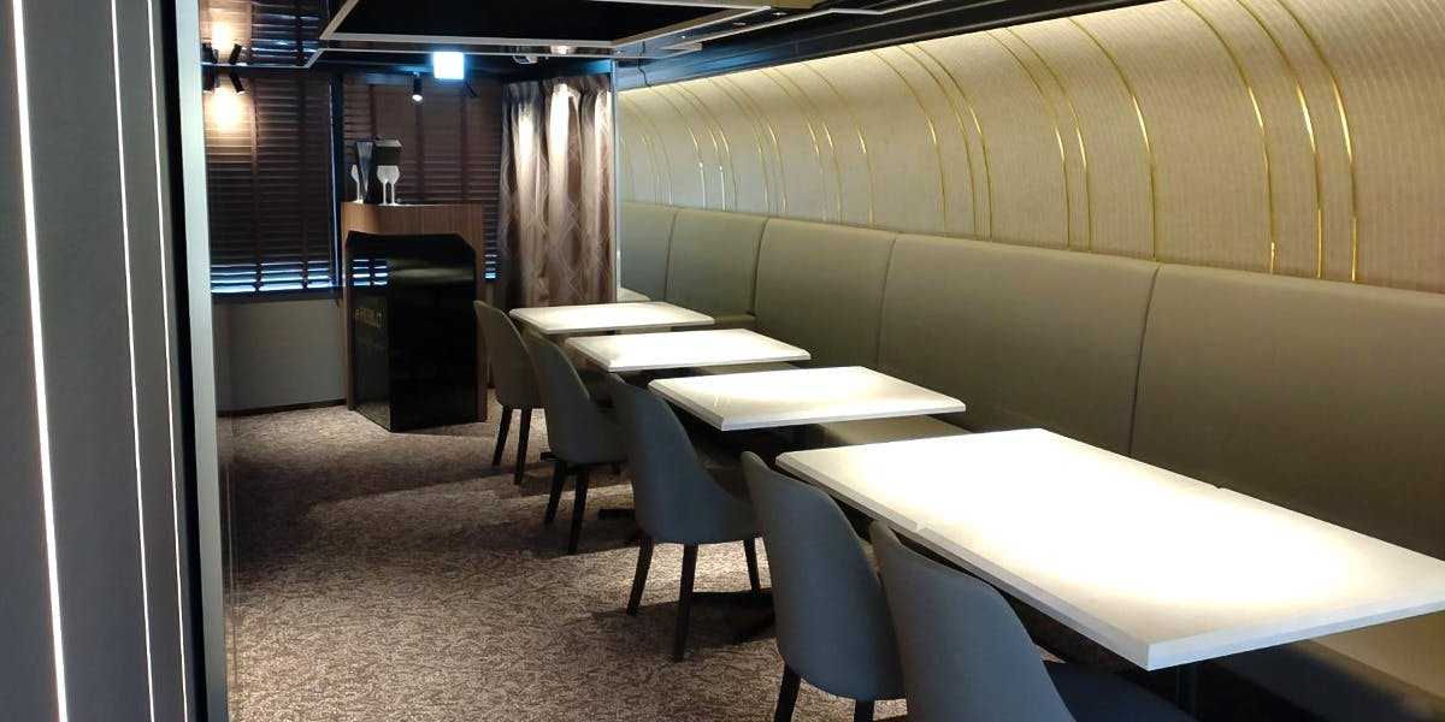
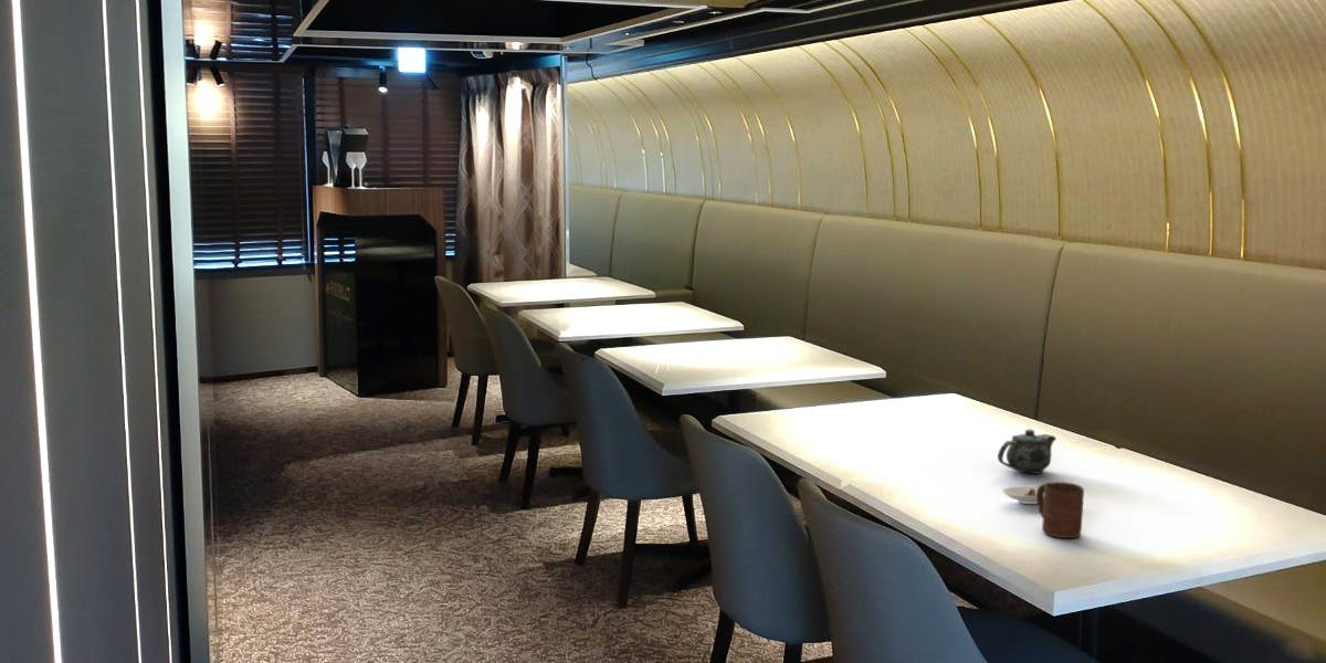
+ cup [1036,481,1085,539]
+ saucer [1001,485,1044,505]
+ chinaware [997,428,1057,475]
